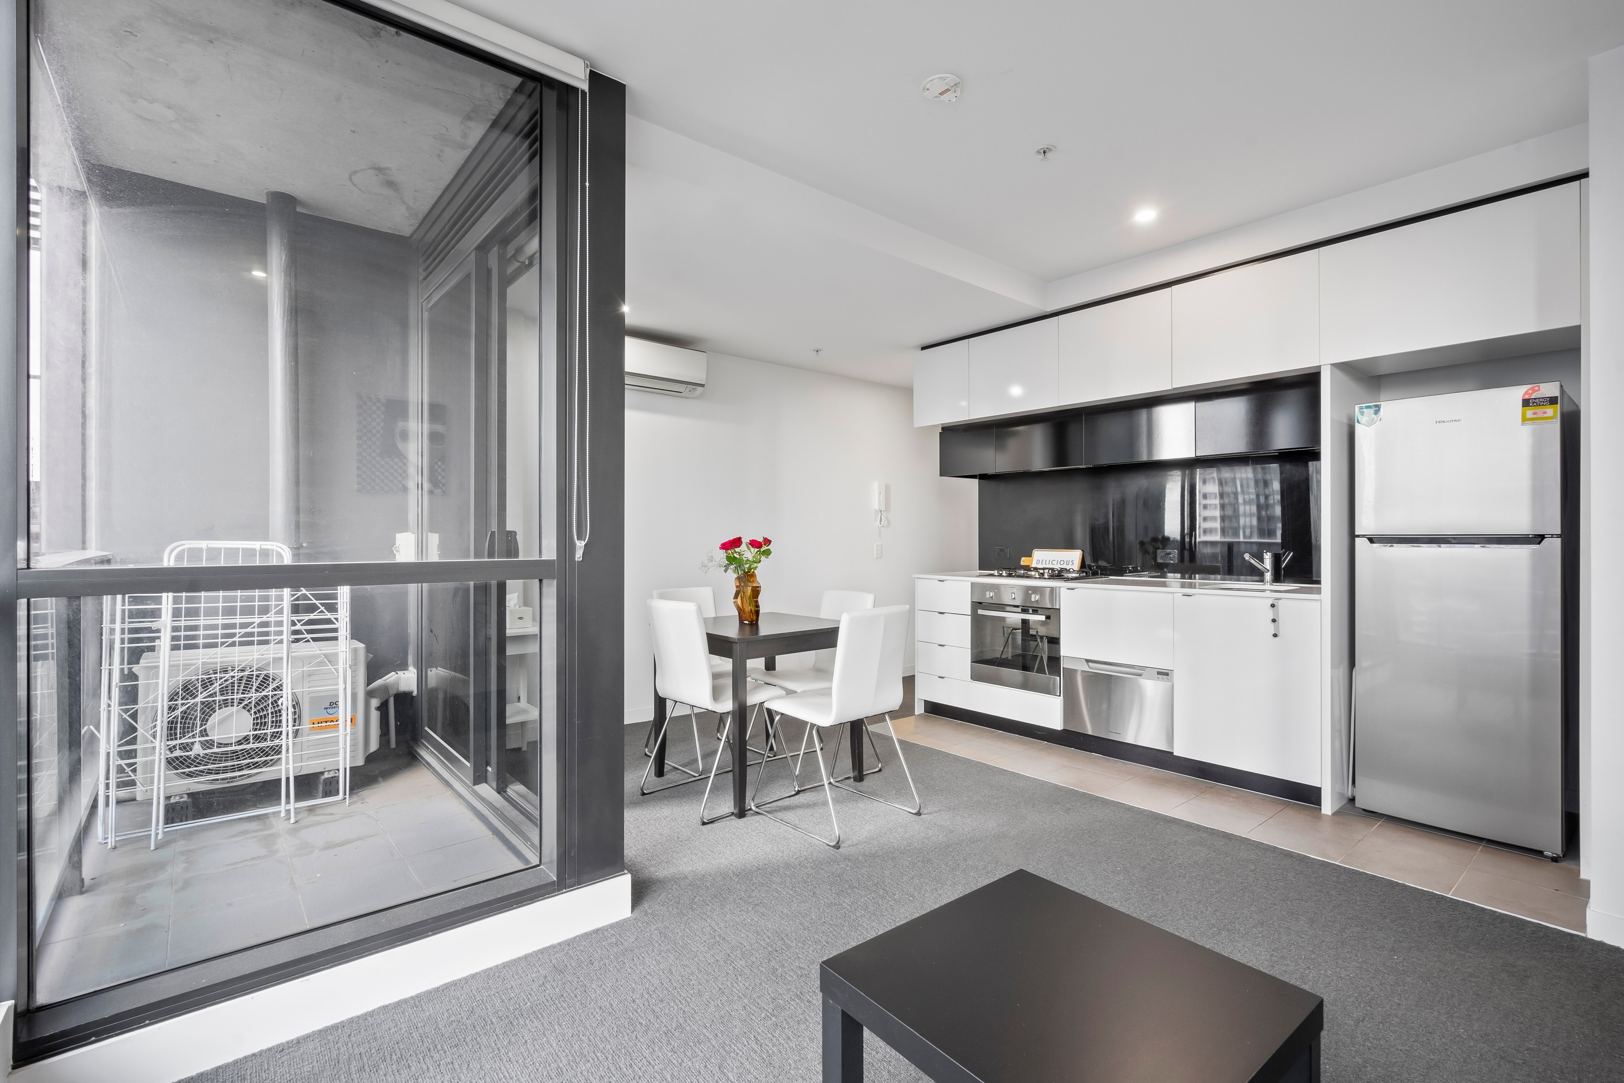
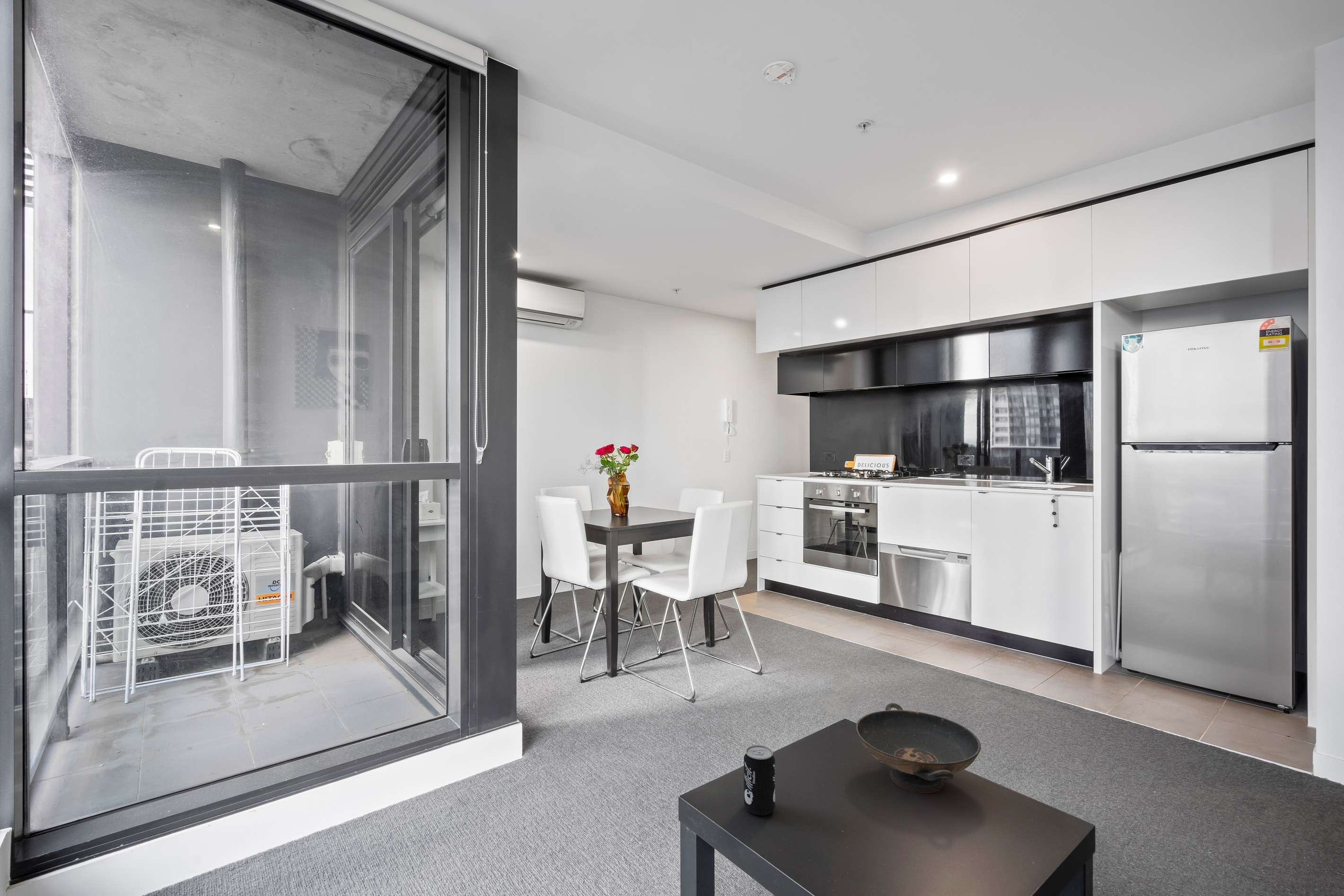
+ beverage can [743,745,776,816]
+ decorative bowl [855,703,981,793]
